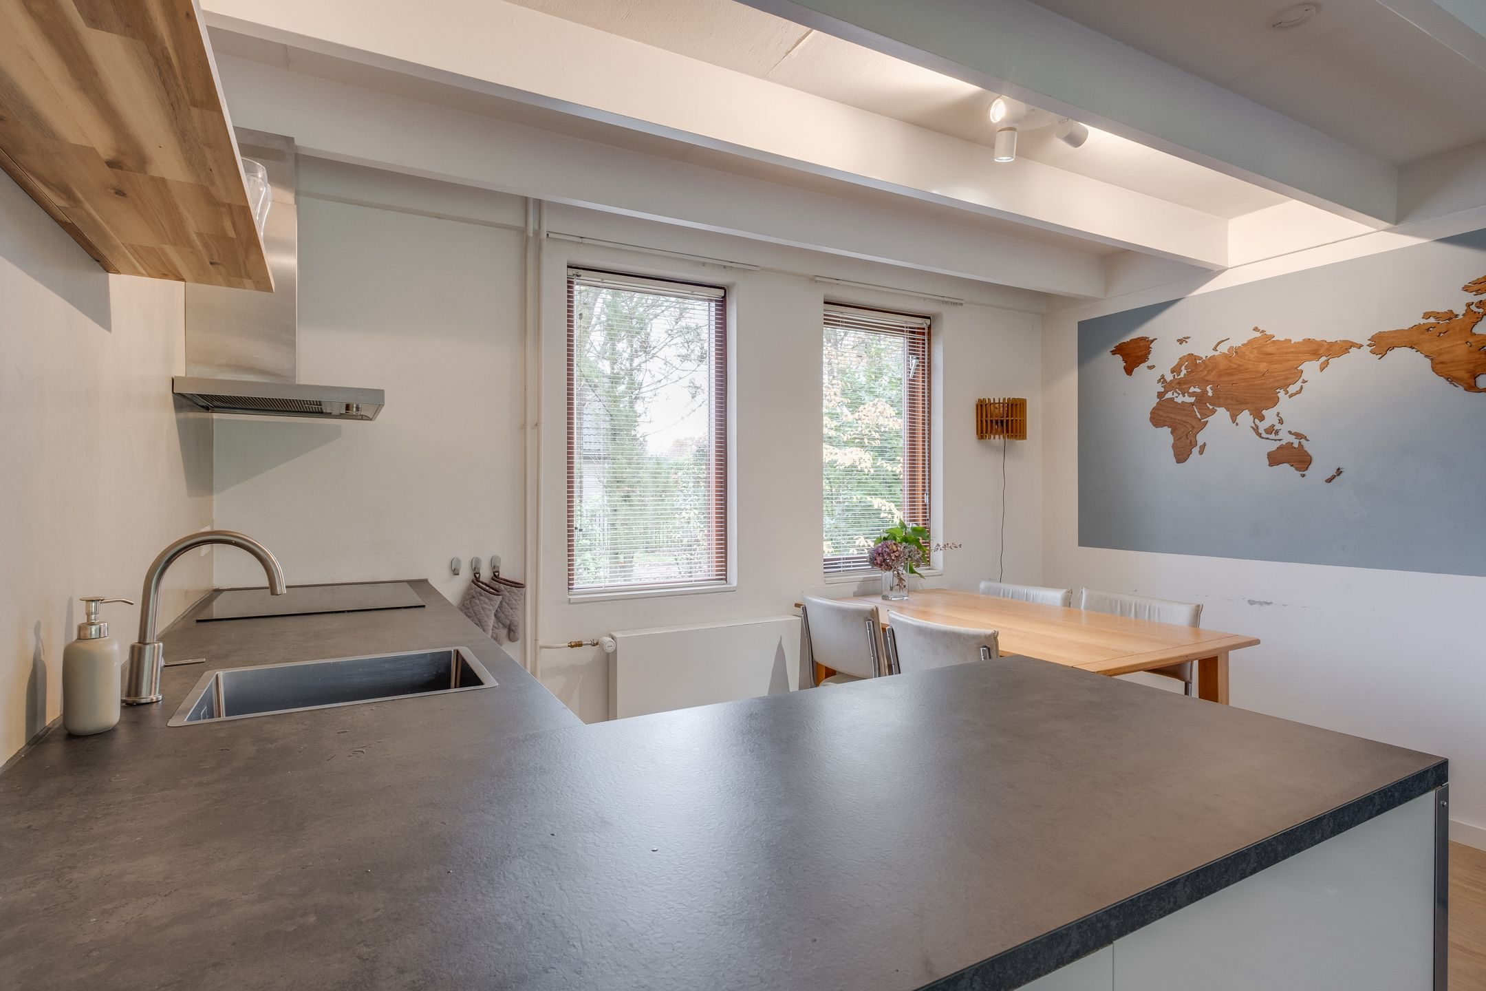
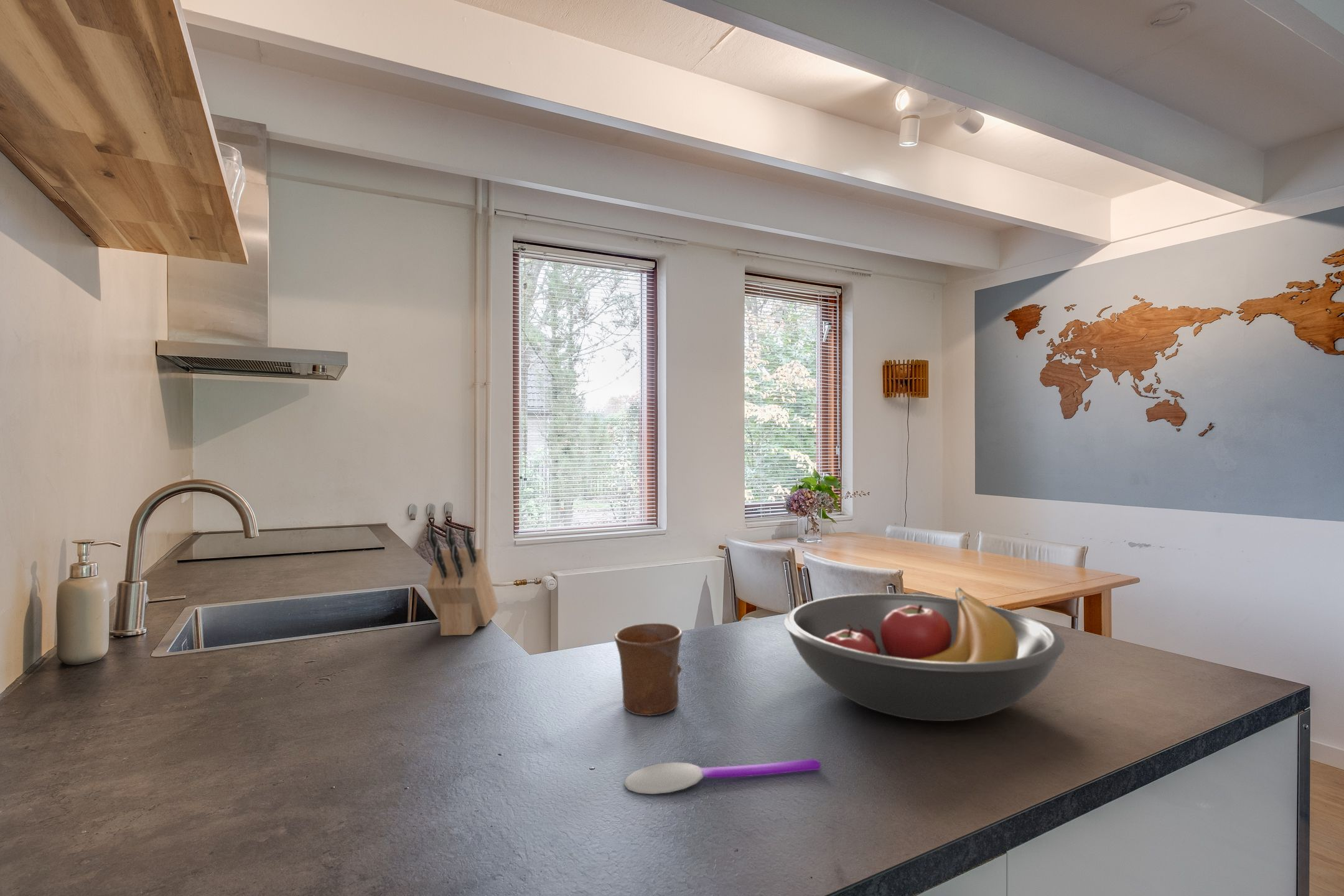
+ spoon [623,758,821,795]
+ mug [614,623,683,716]
+ knife block [426,526,499,637]
+ fruit bowl [783,587,1066,722]
